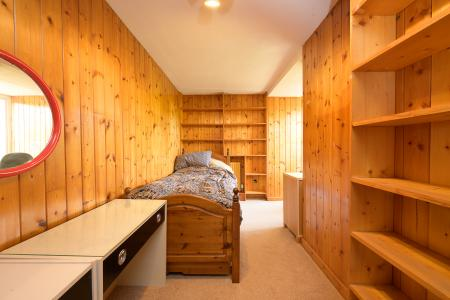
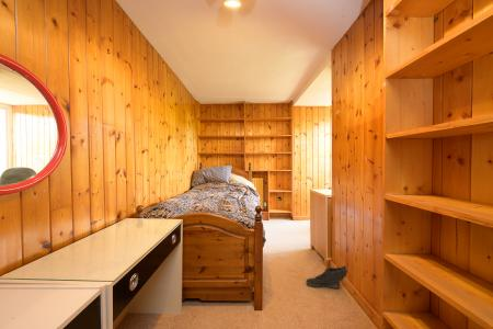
+ sneaker [305,264,348,290]
